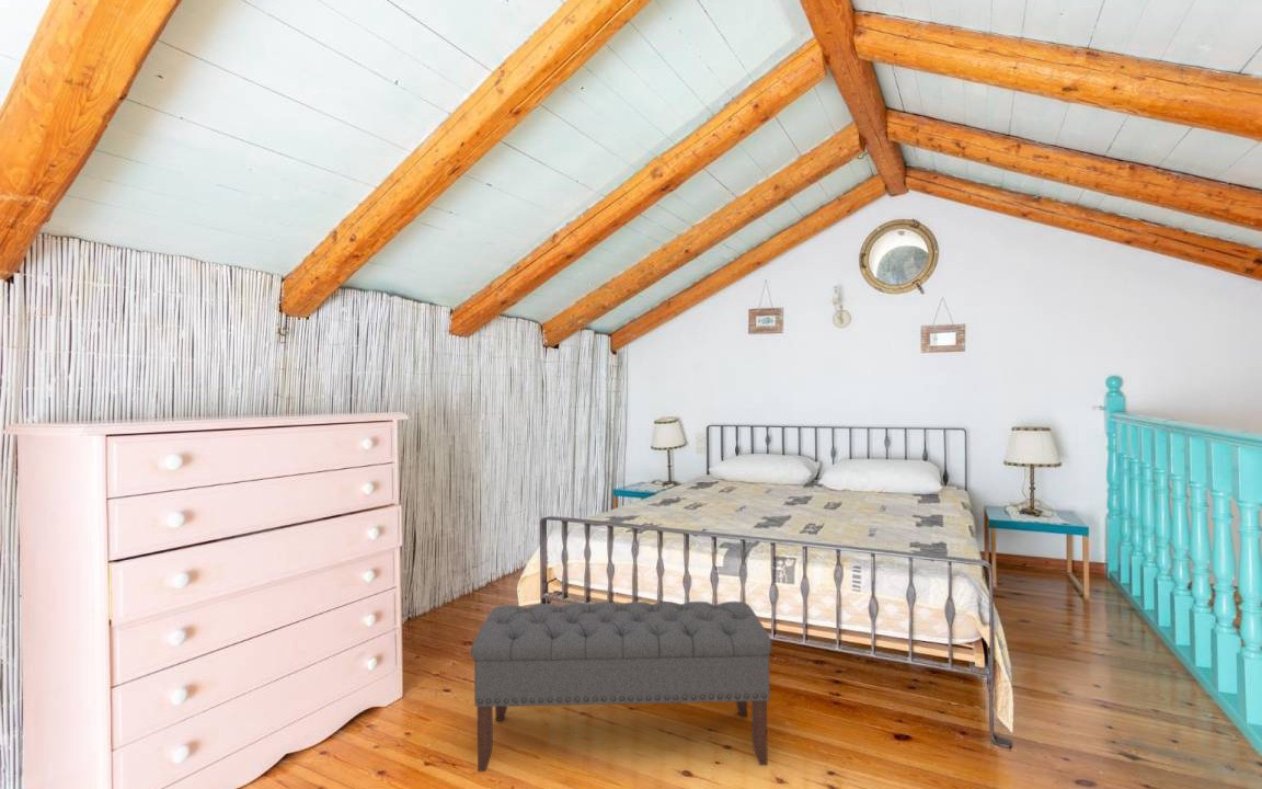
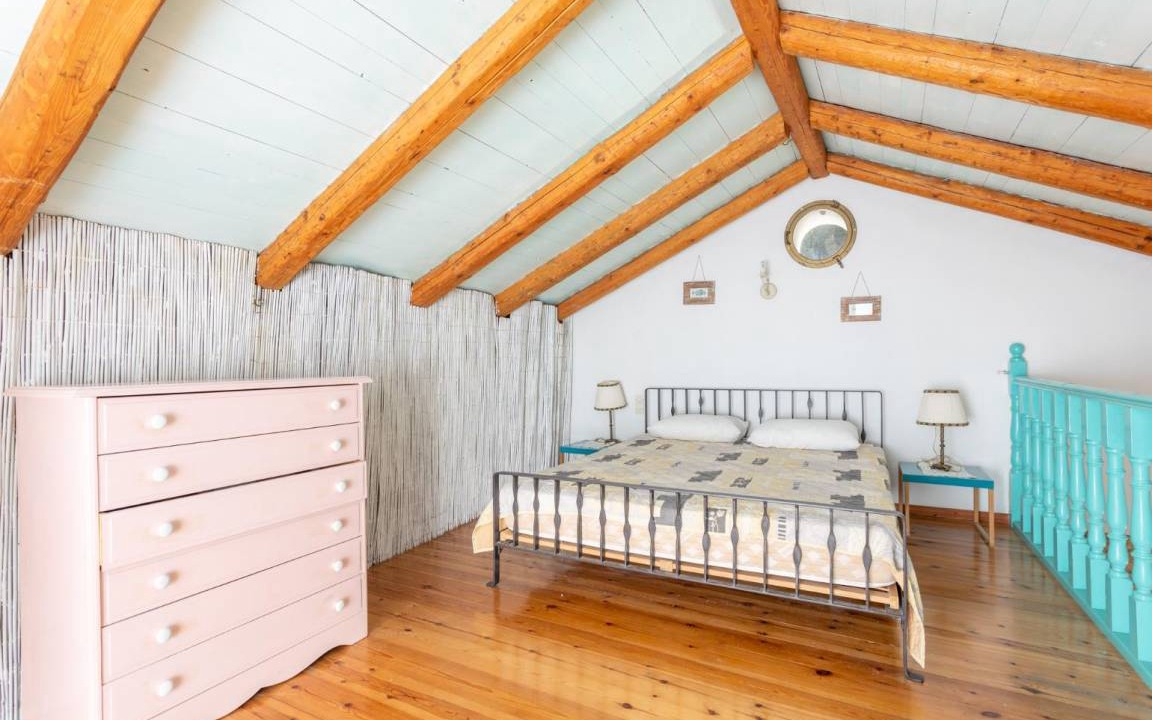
- bench [470,601,773,773]
